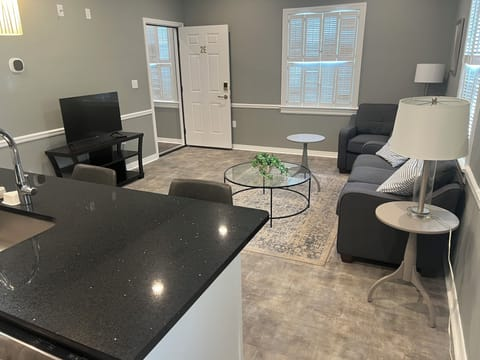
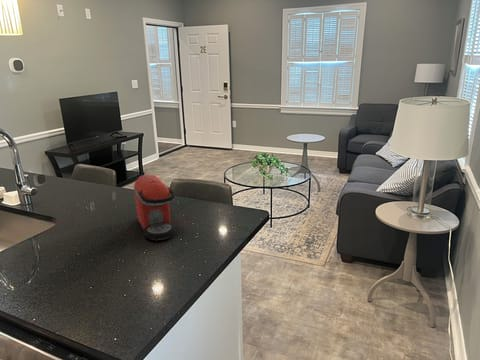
+ coffee maker [133,173,176,241]
